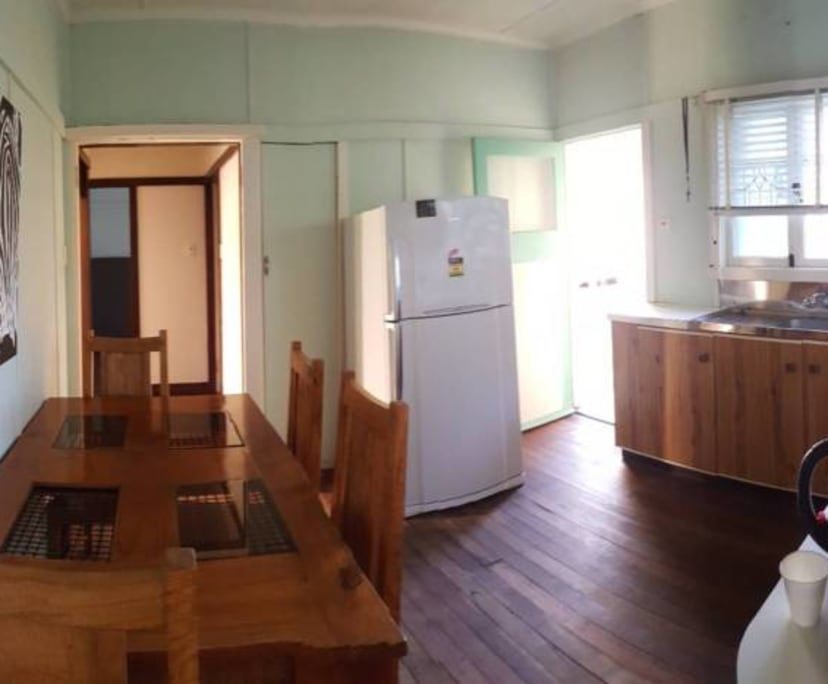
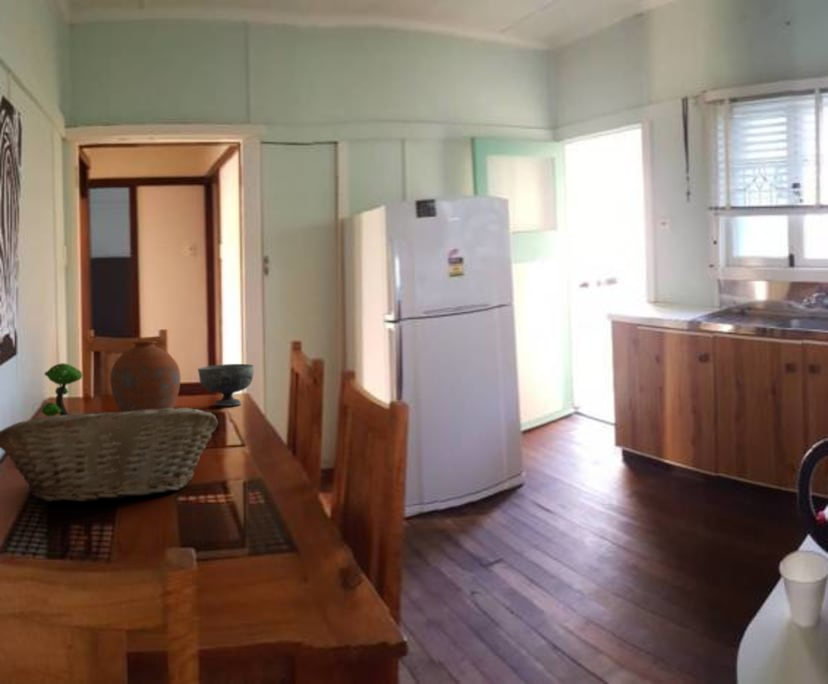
+ plant [40,362,83,417]
+ bowl [197,363,255,407]
+ vase [109,340,181,412]
+ fruit basket [0,407,219,503]
